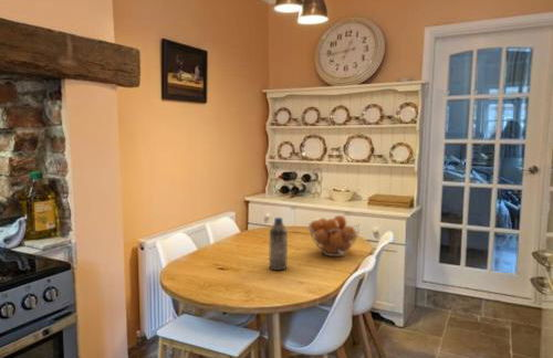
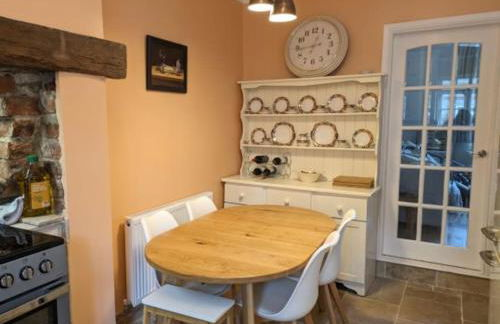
- fruit basket [307,214,362,257]
- water bottle [268,217,289,272]
